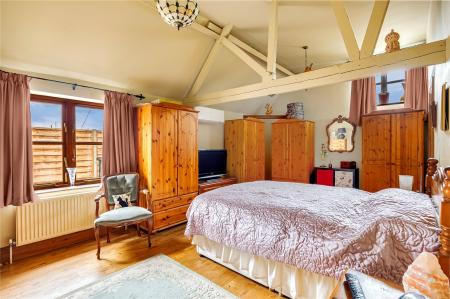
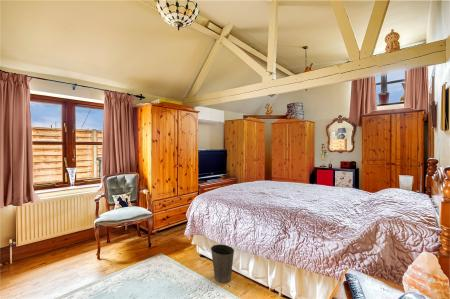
+ waste basket [210,244,235,284]
